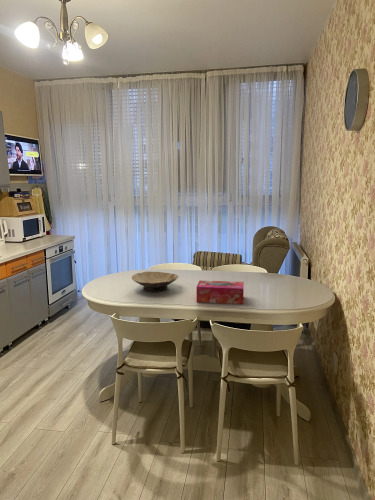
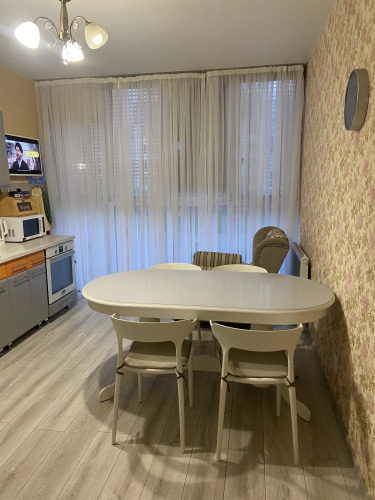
- tissue box [195,279,245,305]
- bowl [131,271,179,293]
